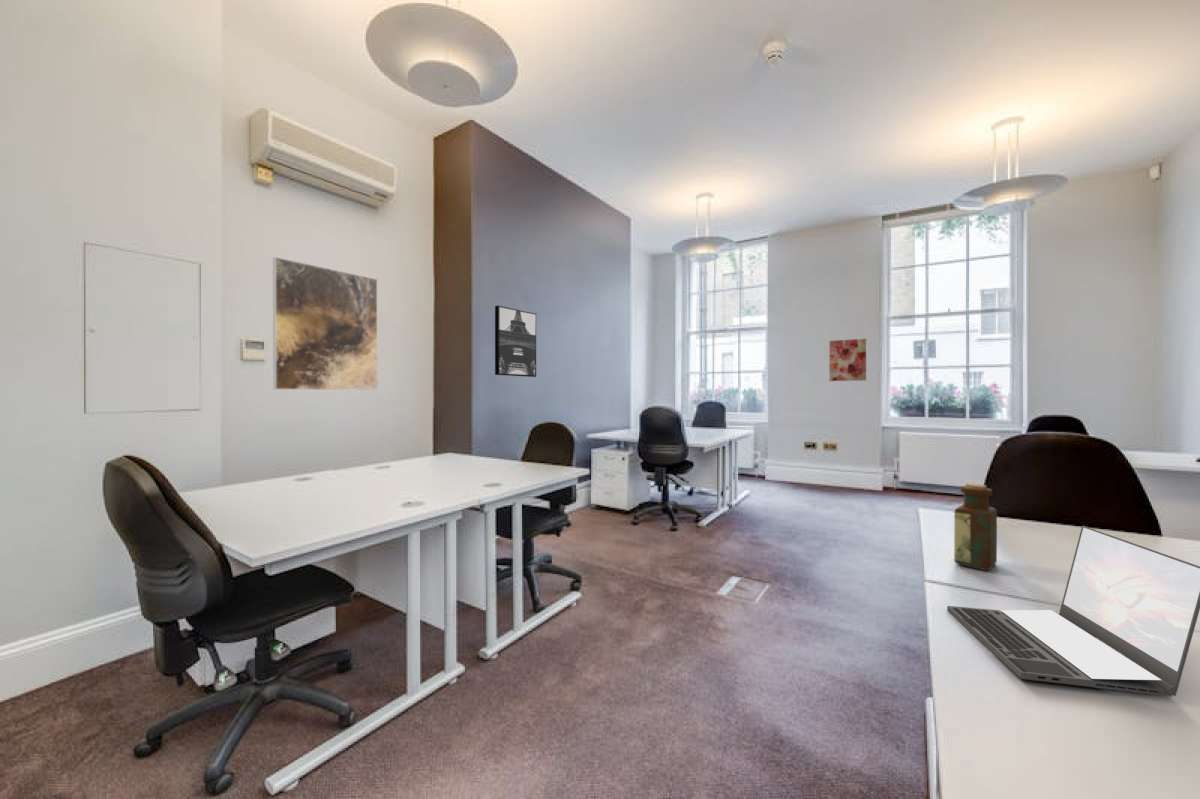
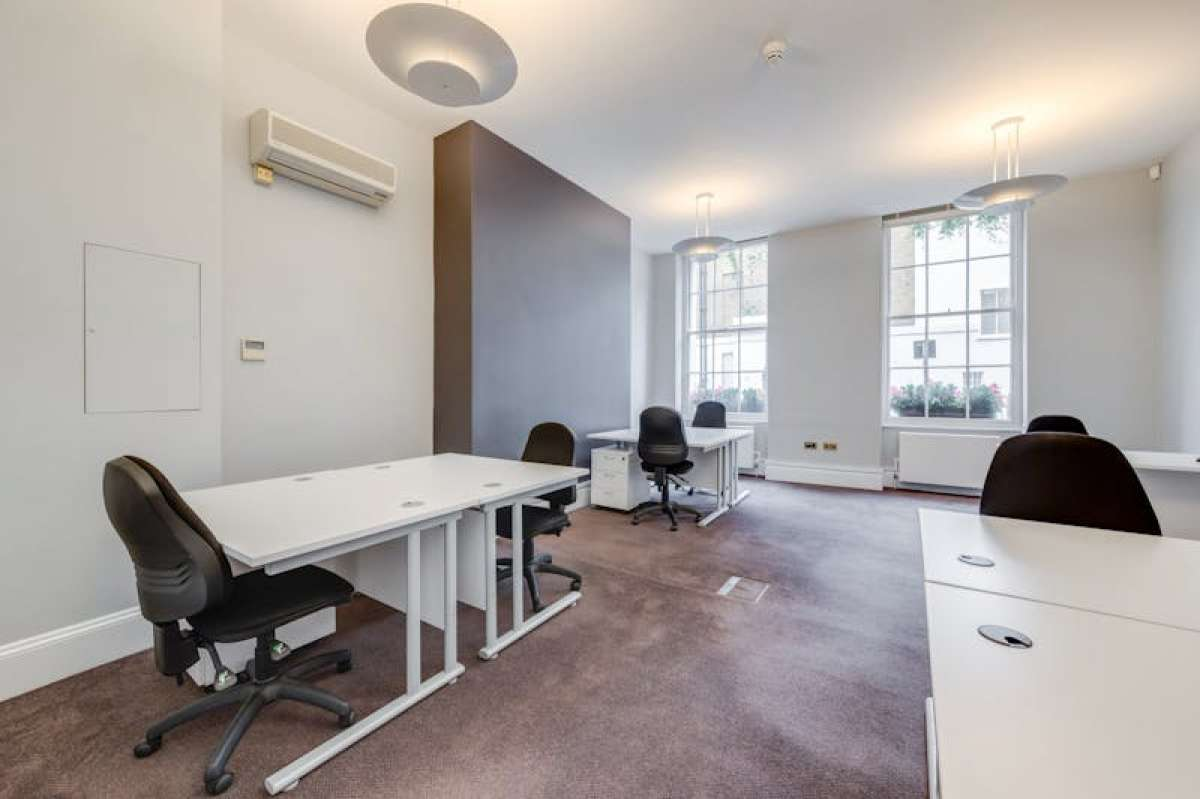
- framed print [272,256,379,392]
- wall art [494,305,537,378]
- bottle [953,482,998,571]
- wall art [828,338,867,382]
- laptop [946,525,1200,697]
